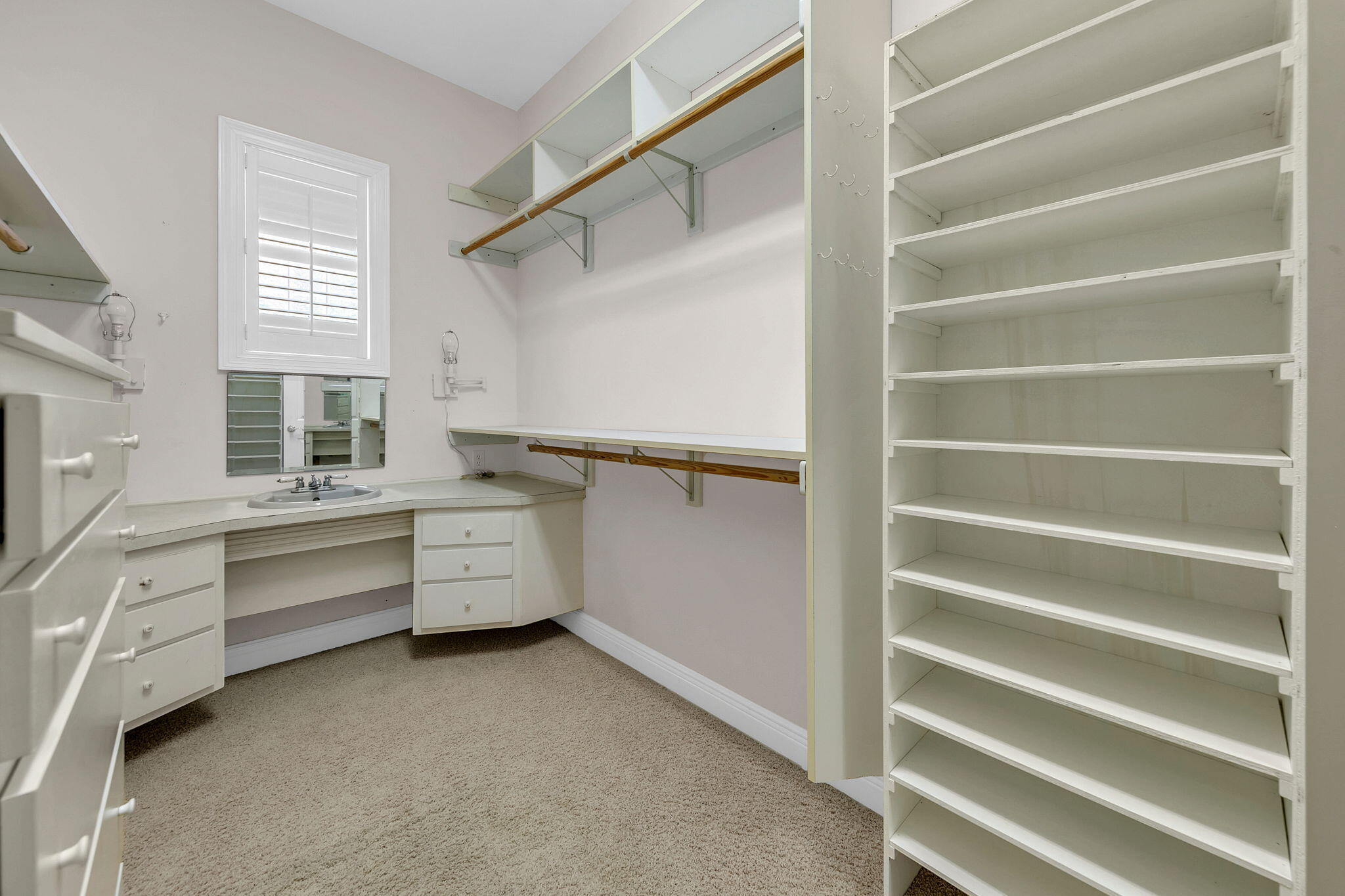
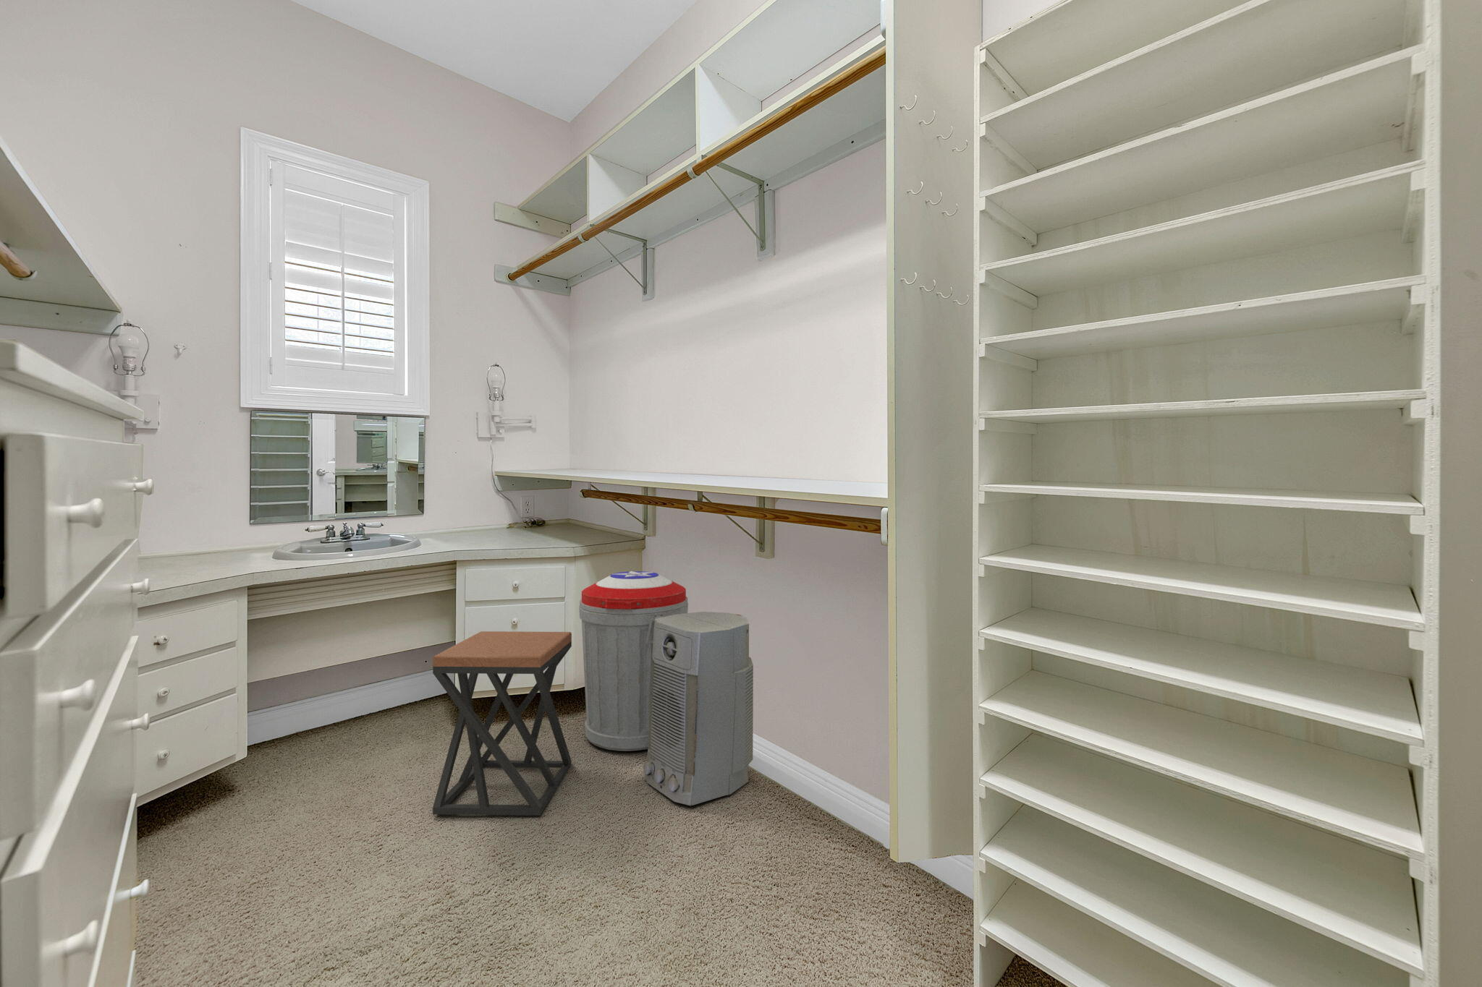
+ air purifier [642,611,754,806]
+ trash can [578,571,689,751]
+ stool [432,630,572,816]
